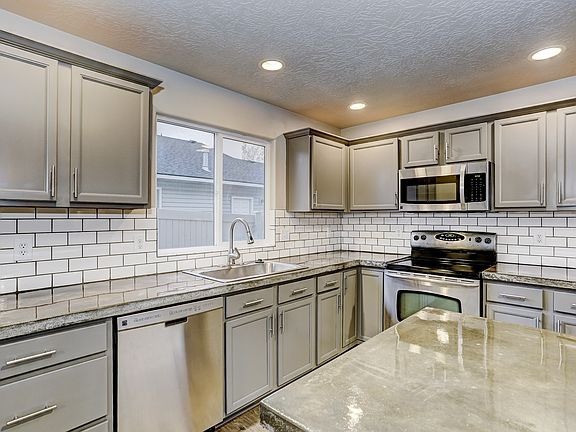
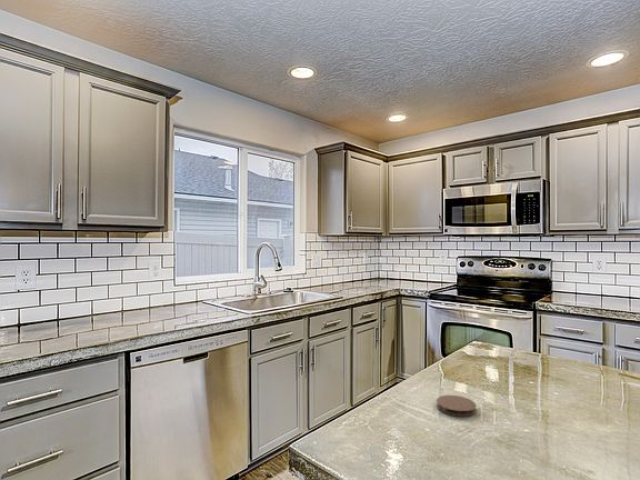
+ coaster [436,394,478,418]
